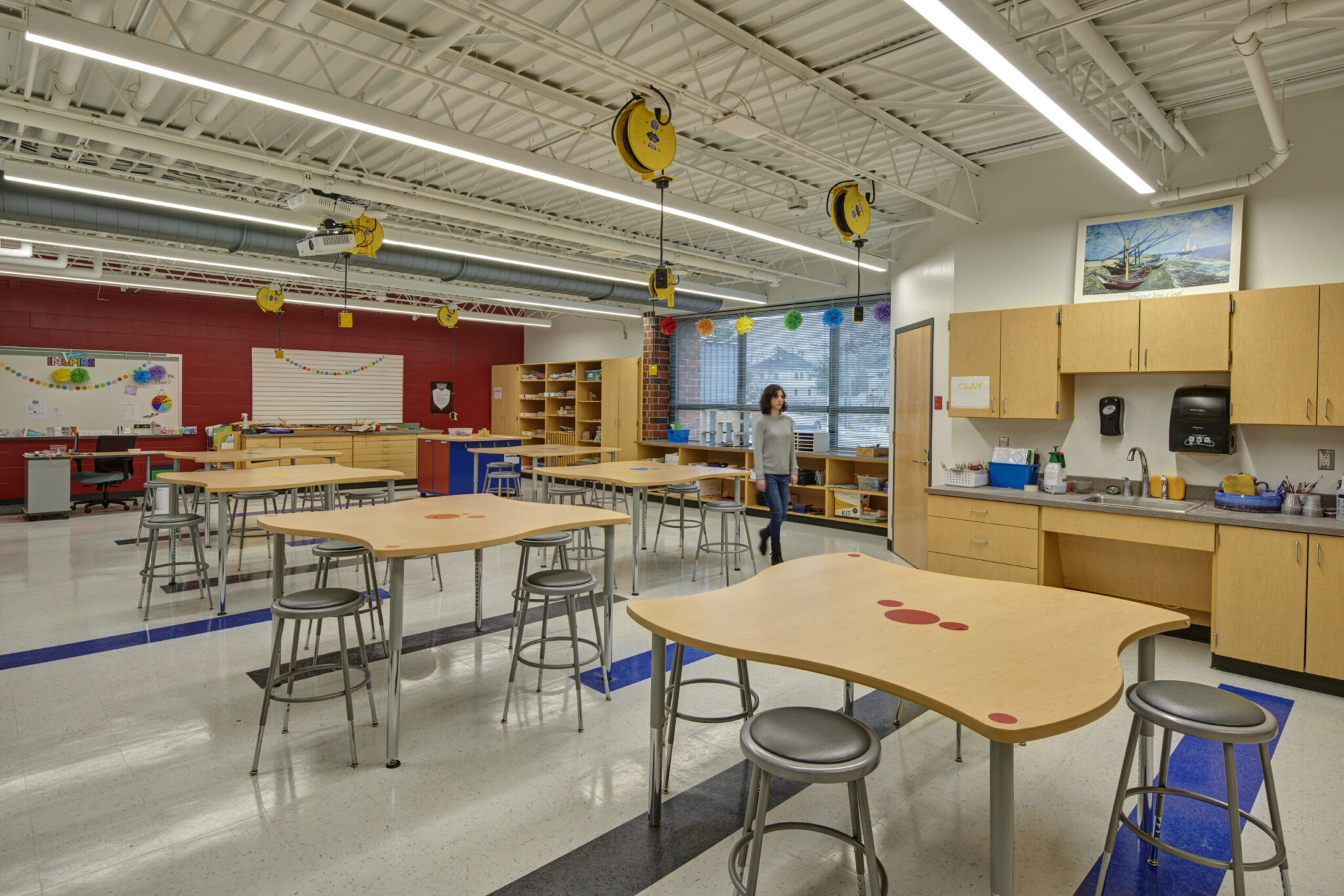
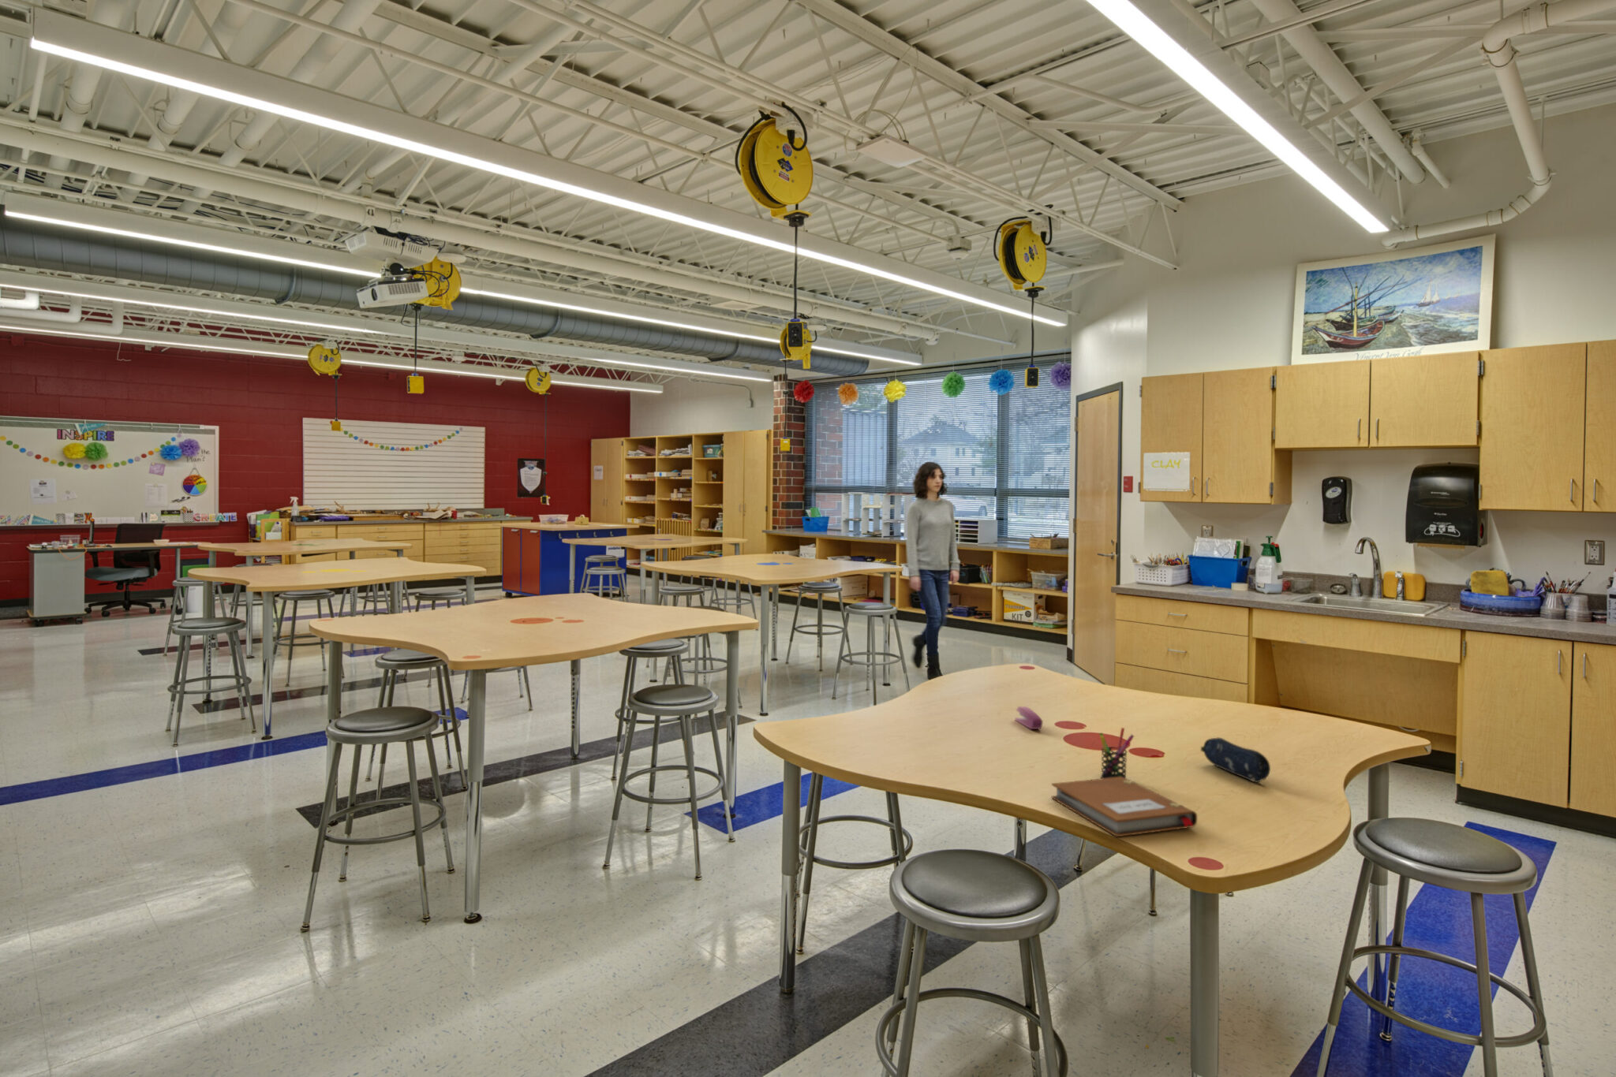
+ notebook [1051,776,1198,838]
+ pencil case [1200,737,1271,783]
+ stapler [1014,706,1044,730]
+ pen holder [1099,727,1135,779]
